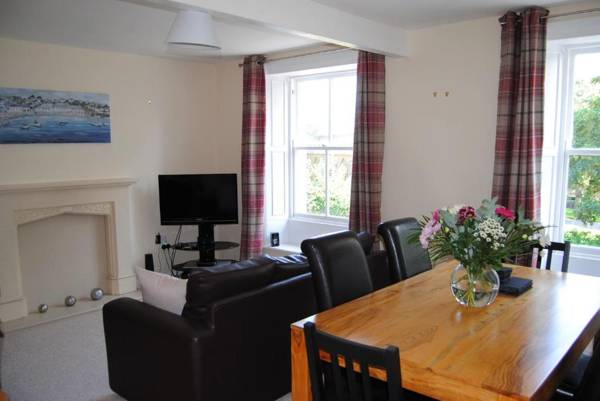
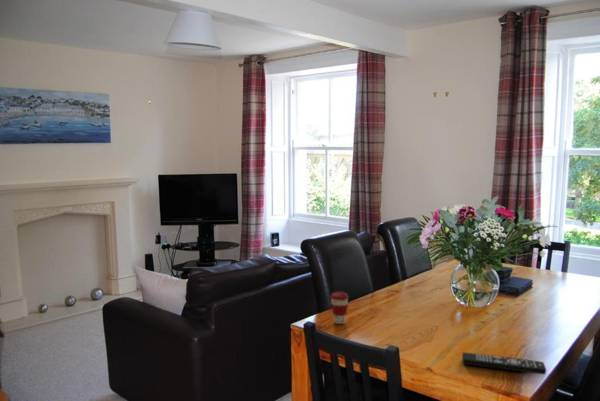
+ remote control [461,351,547,375]
+ coffee cup [330,291,350,325]
